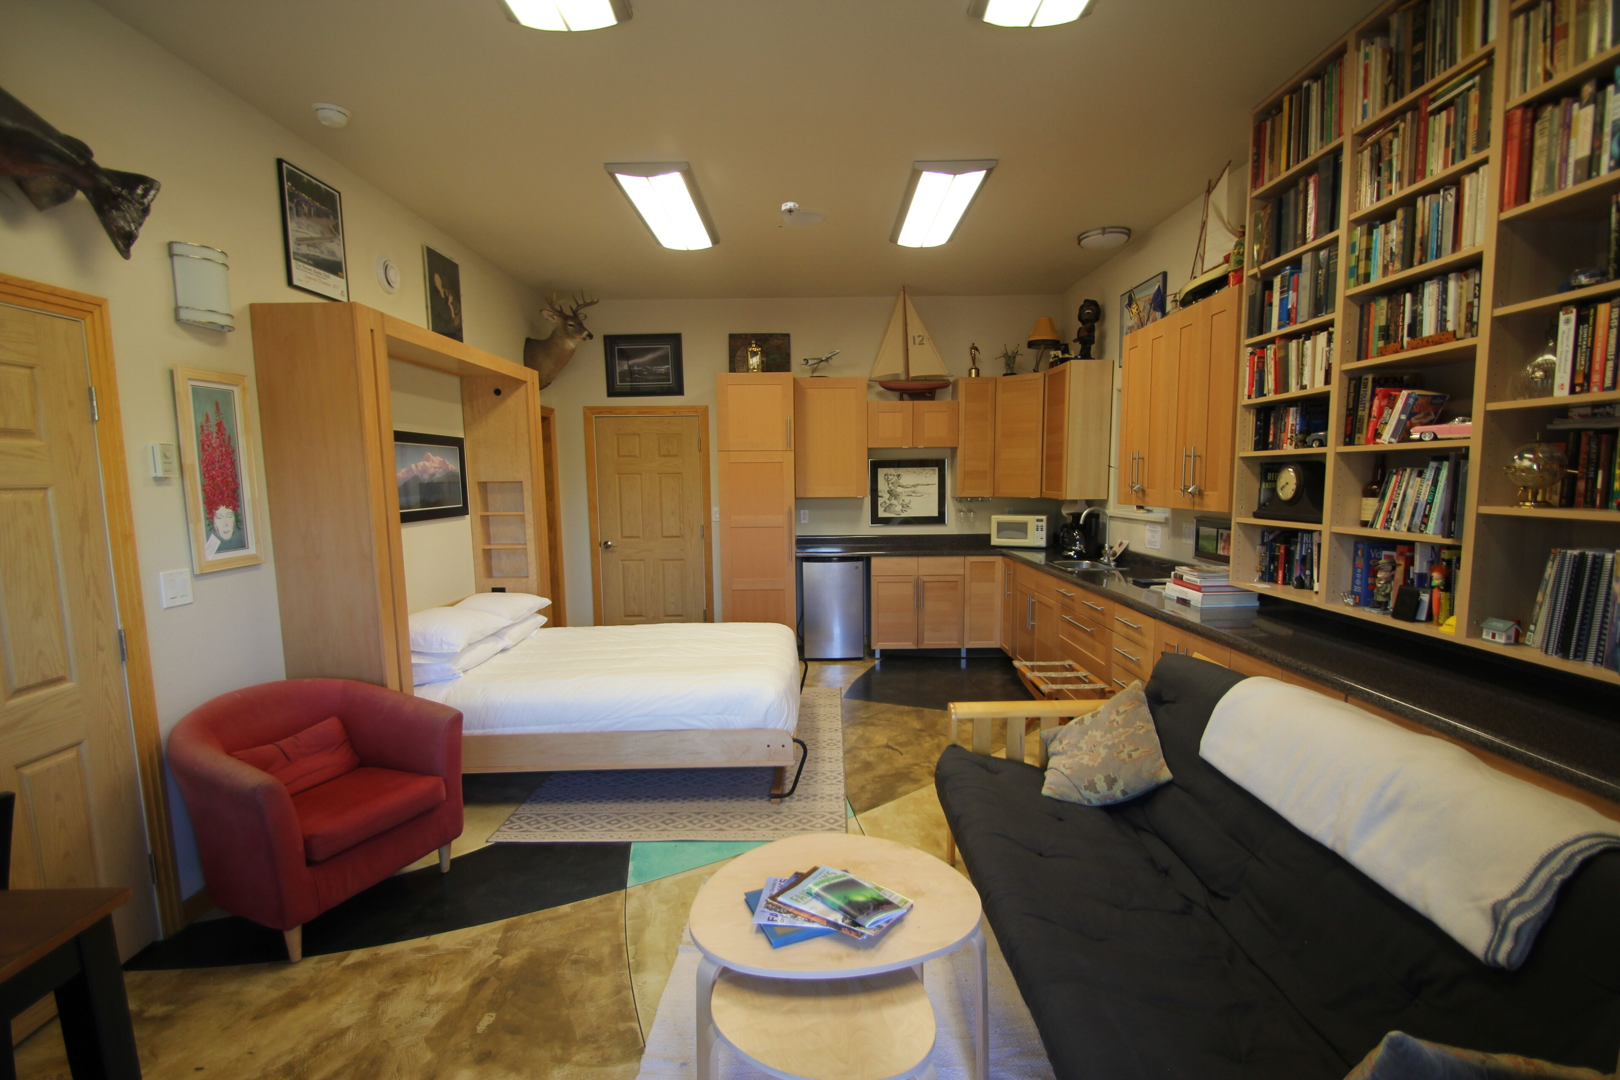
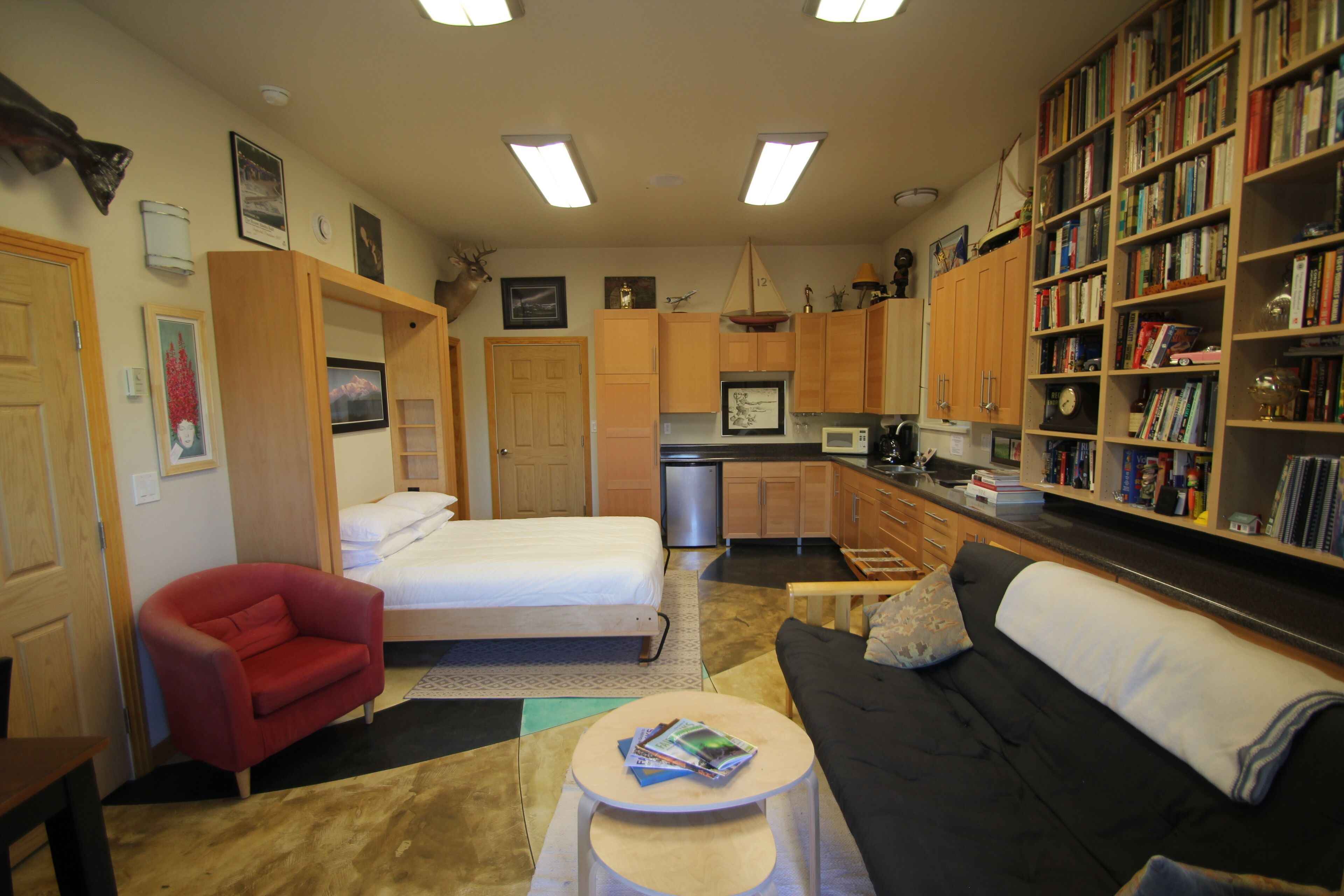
- smoke detector [779,201,802,217]
